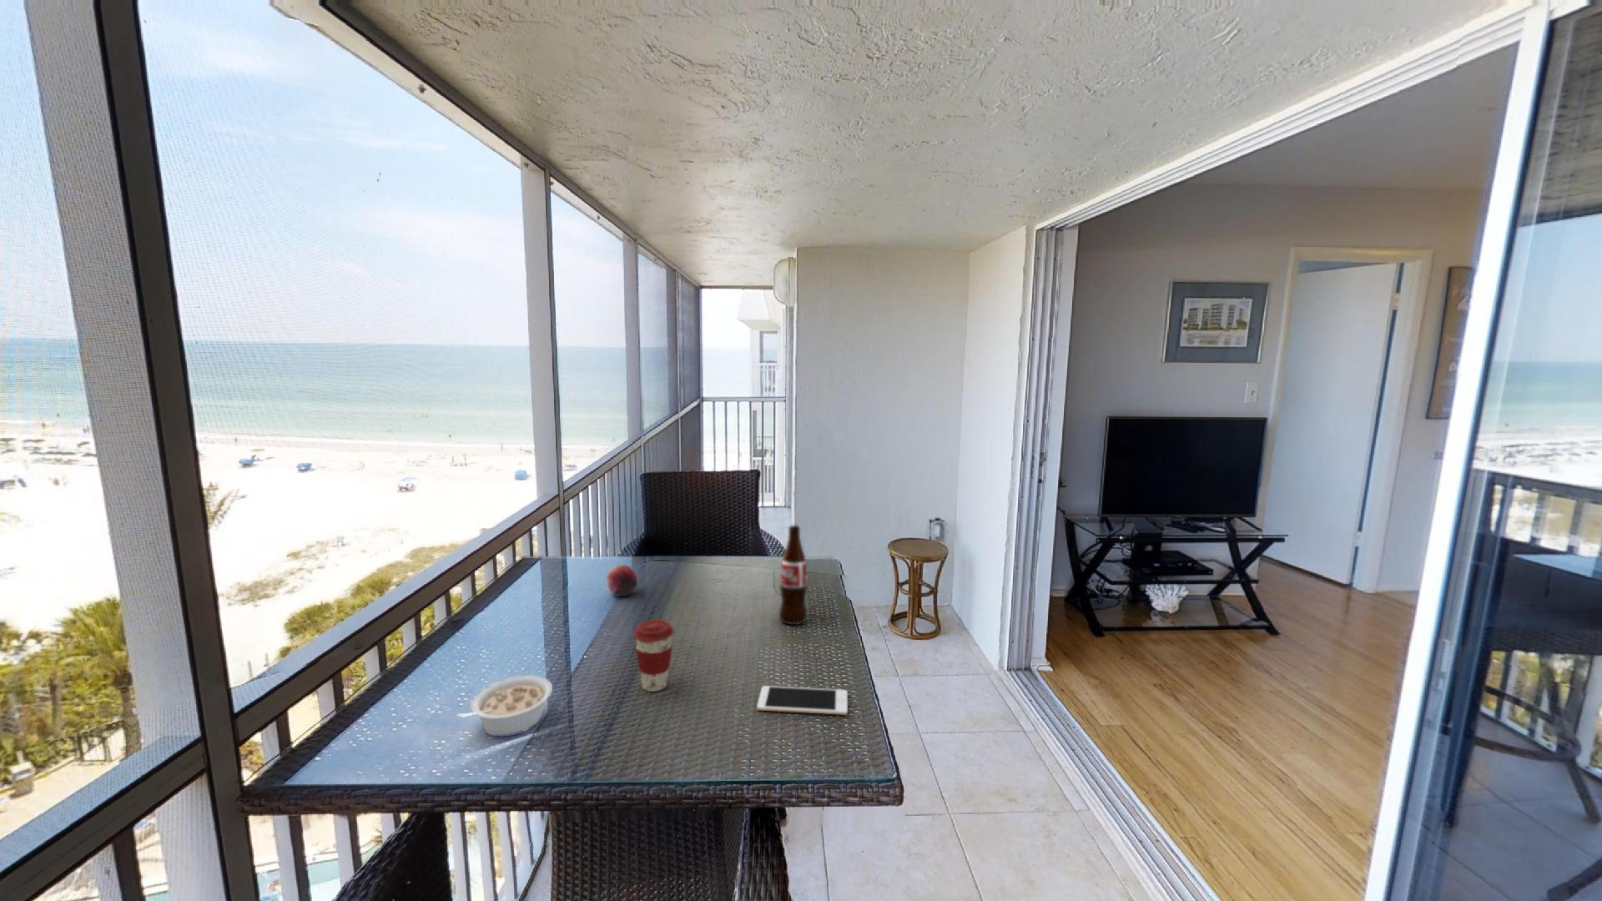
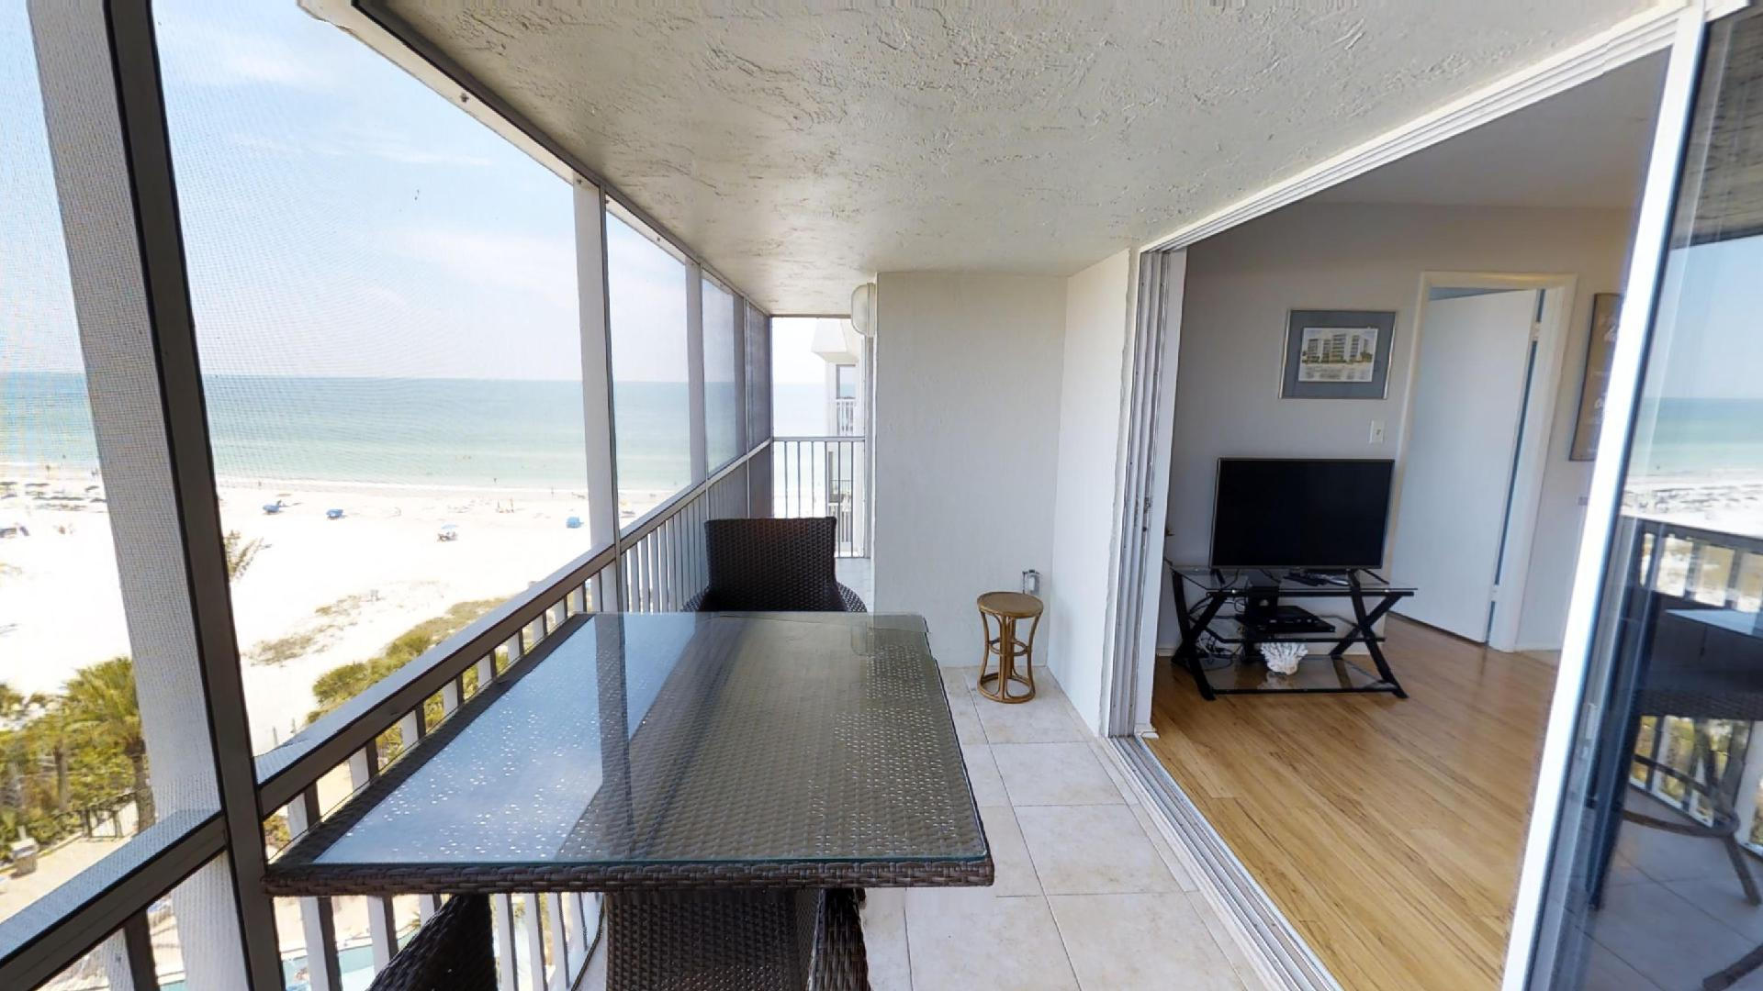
- cell phone [756,685,848,716]
- coffee cup [633,618,674,692]
- legume [456,674,553,737]
- fruit [606,564,638,597]
- bottle [779,525,809,626]
